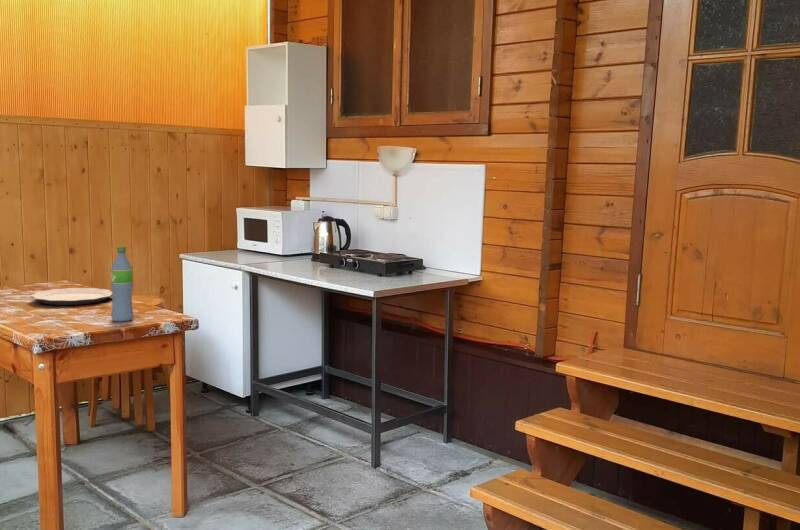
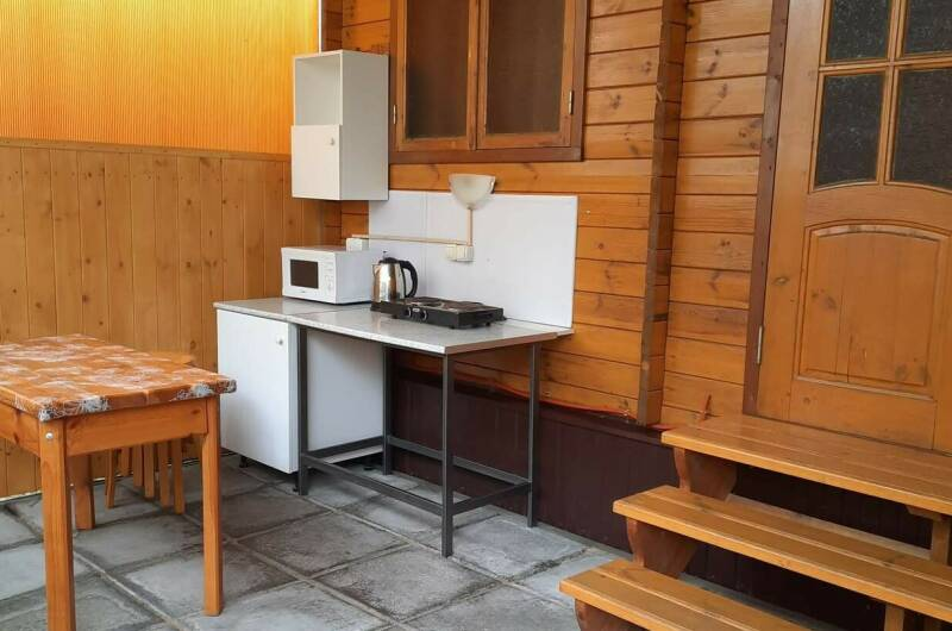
- plate [30,287,112,306]
- water bottle [110,245,134,323]
